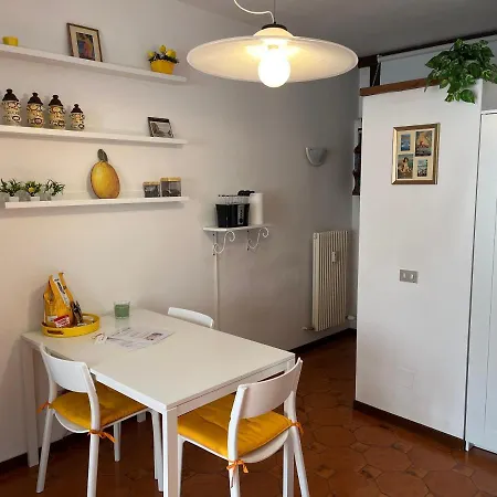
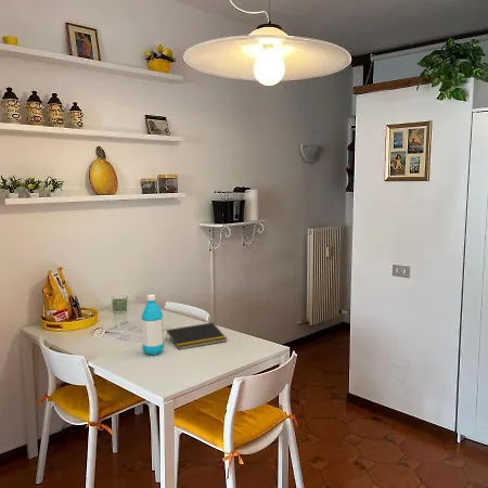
+ water bottle [140,294,165,356]
+ notepad [165,322,228,350]
